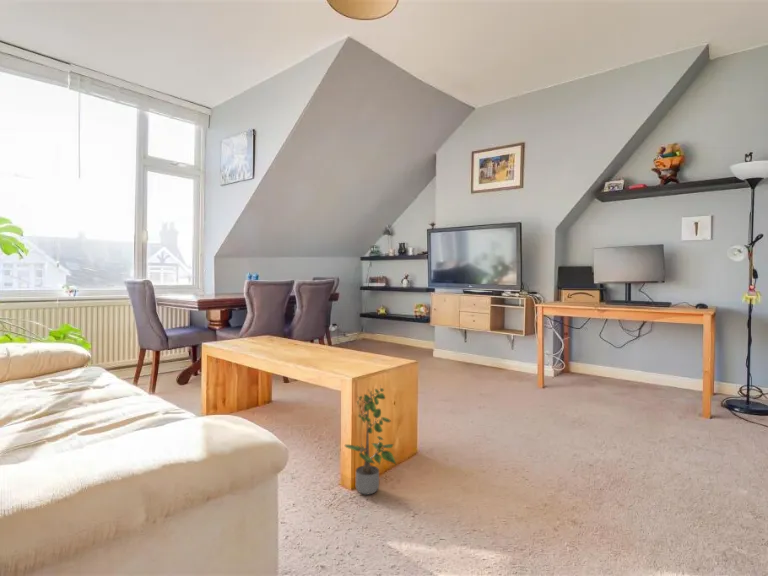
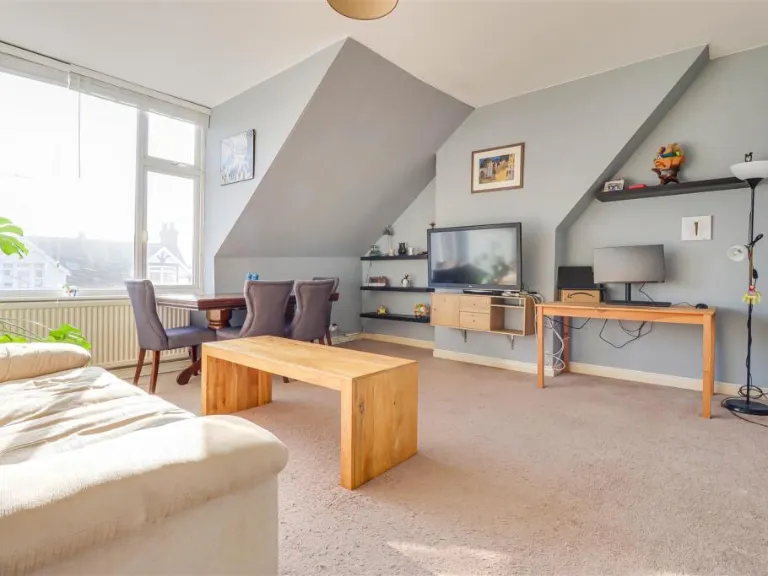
- potted plant [344,386,397,496]
